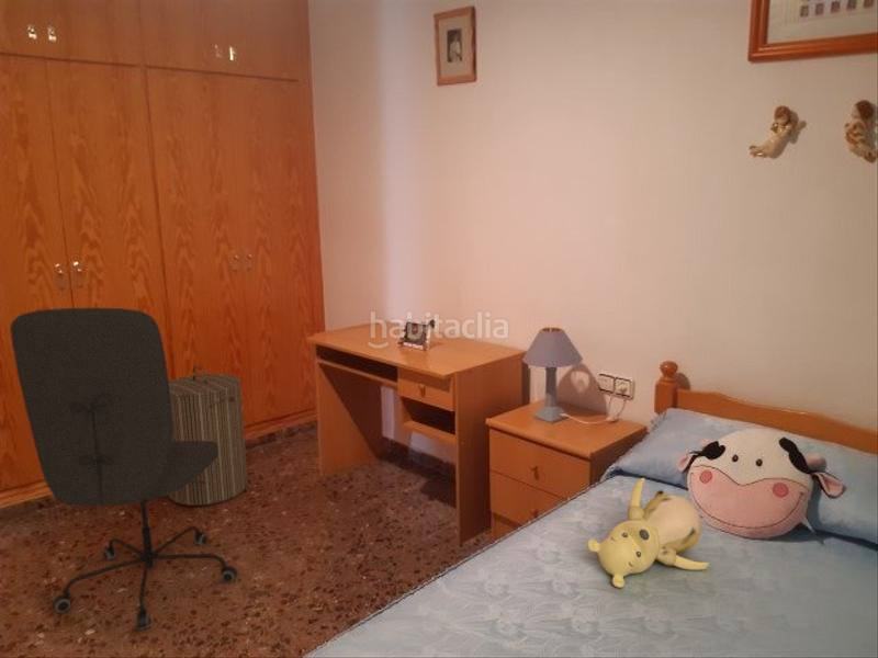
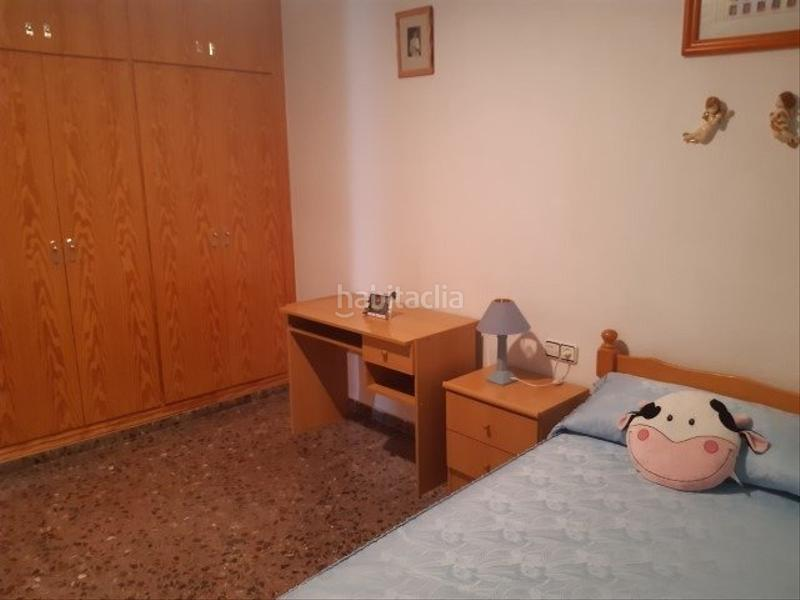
- office chair [9,307,239,631]
- laundry hamper [168,364,249,507]
- teddy bear [586,477,710,589]
